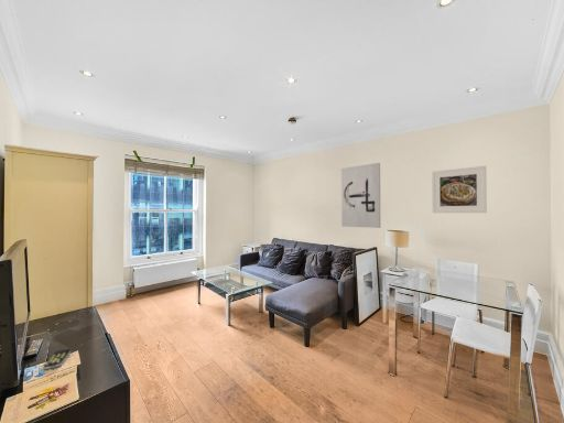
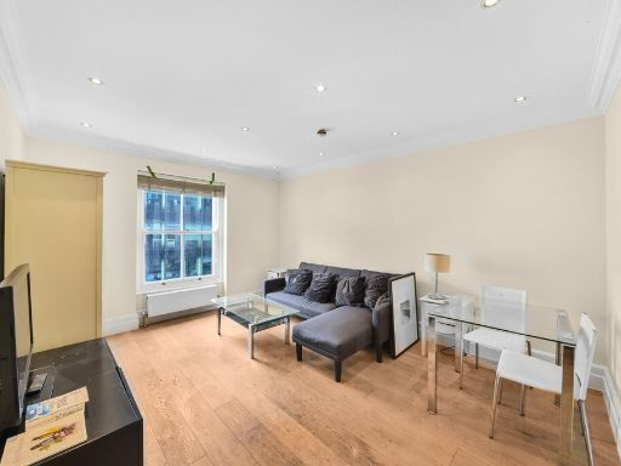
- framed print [431,165,488,214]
- wall art [340,162,382,229]
- remote control [43,348,72,370]
